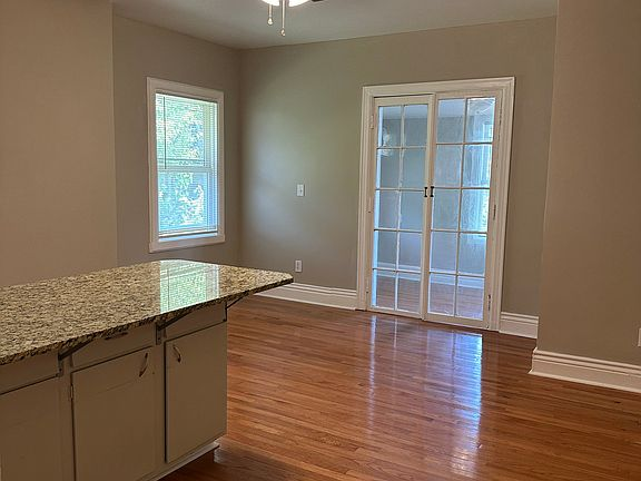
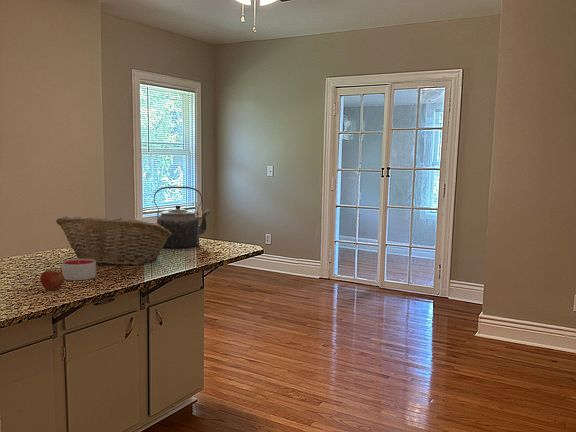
+ apple [39,266,65,292]
+ fruit basket [55,216,172,266]
+ kettle [153,185,212,249]
+ candle [61,258,97,281]
